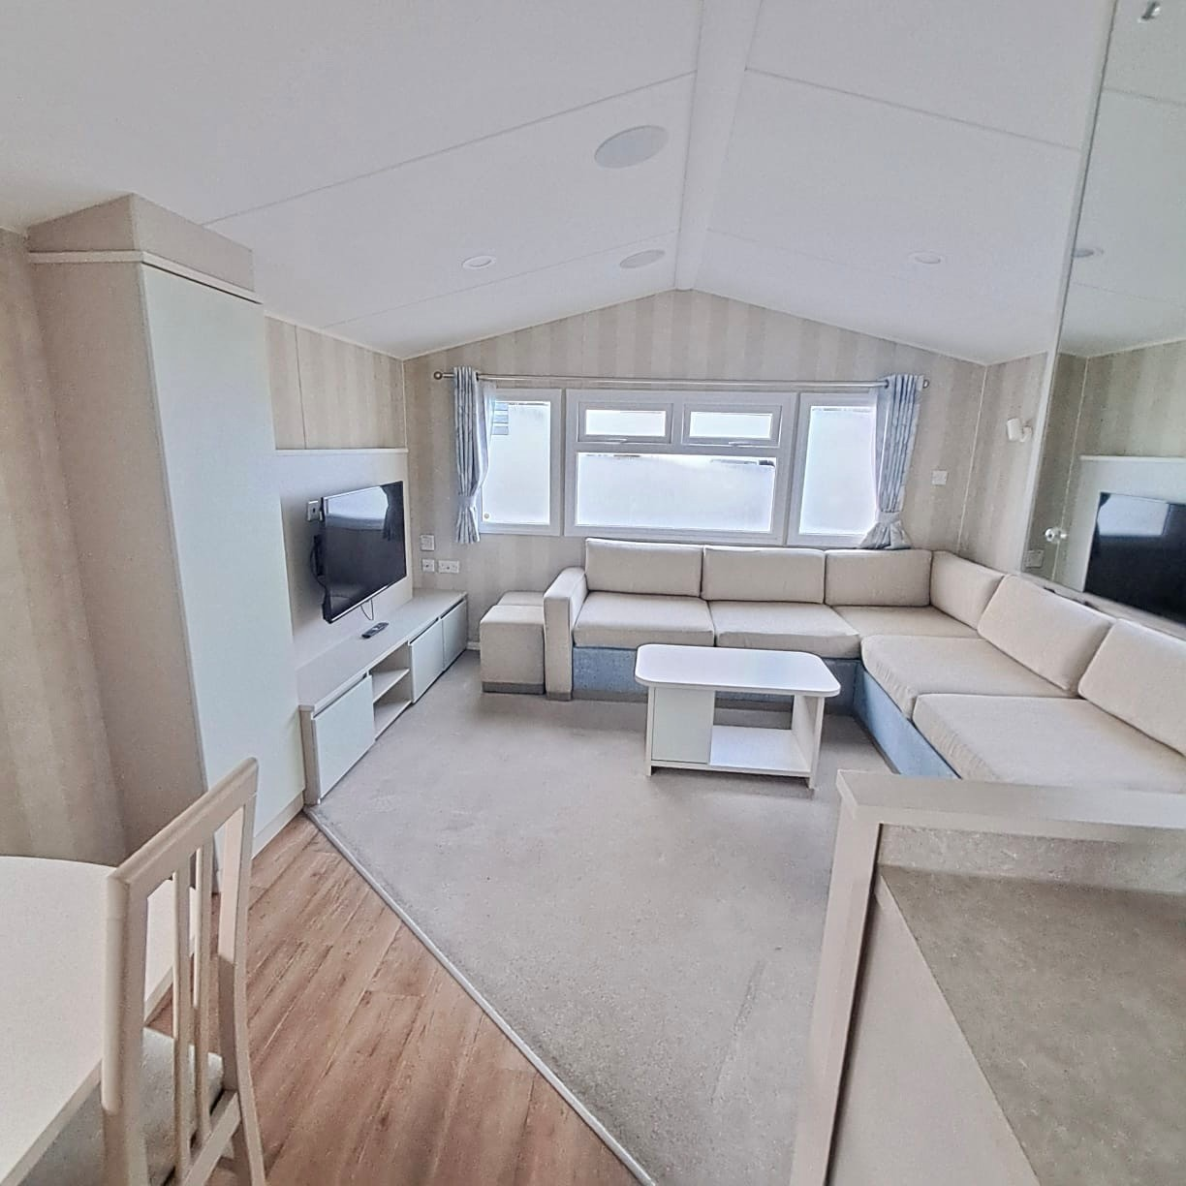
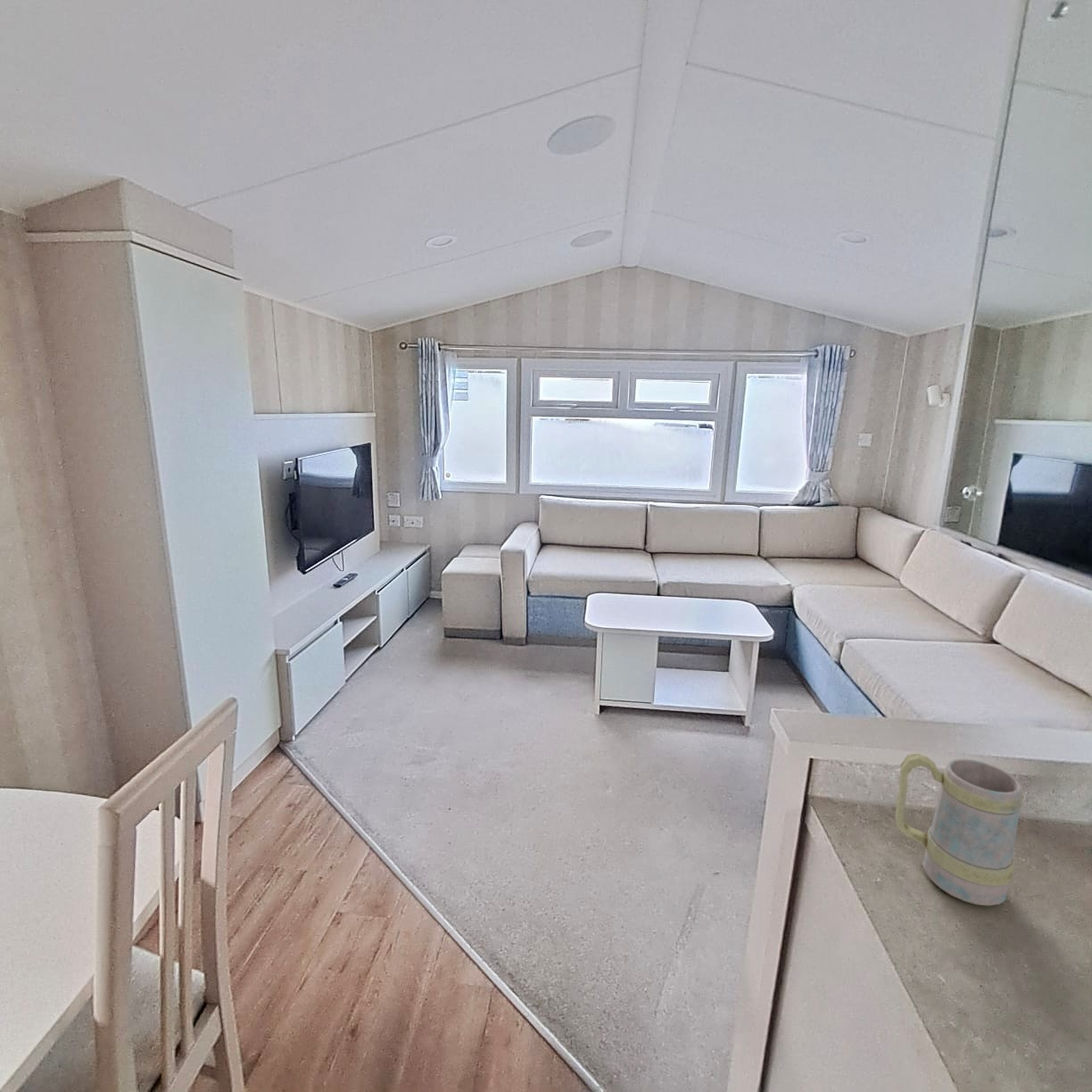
+ mug [894,752,1024,906]
